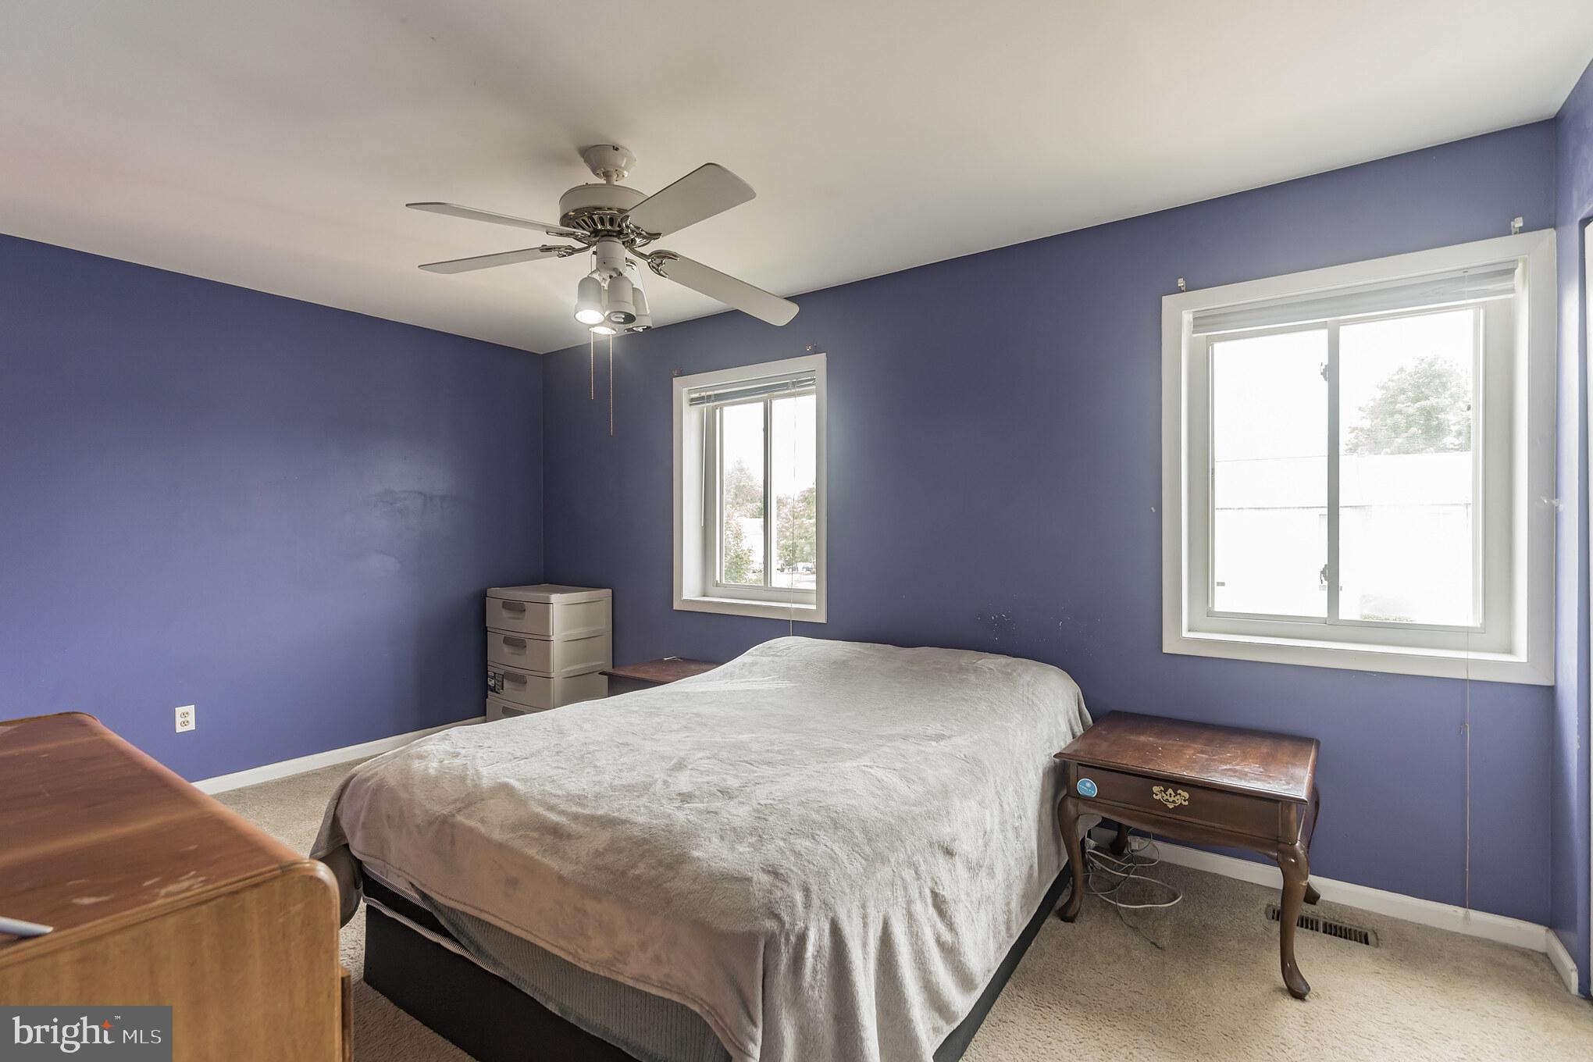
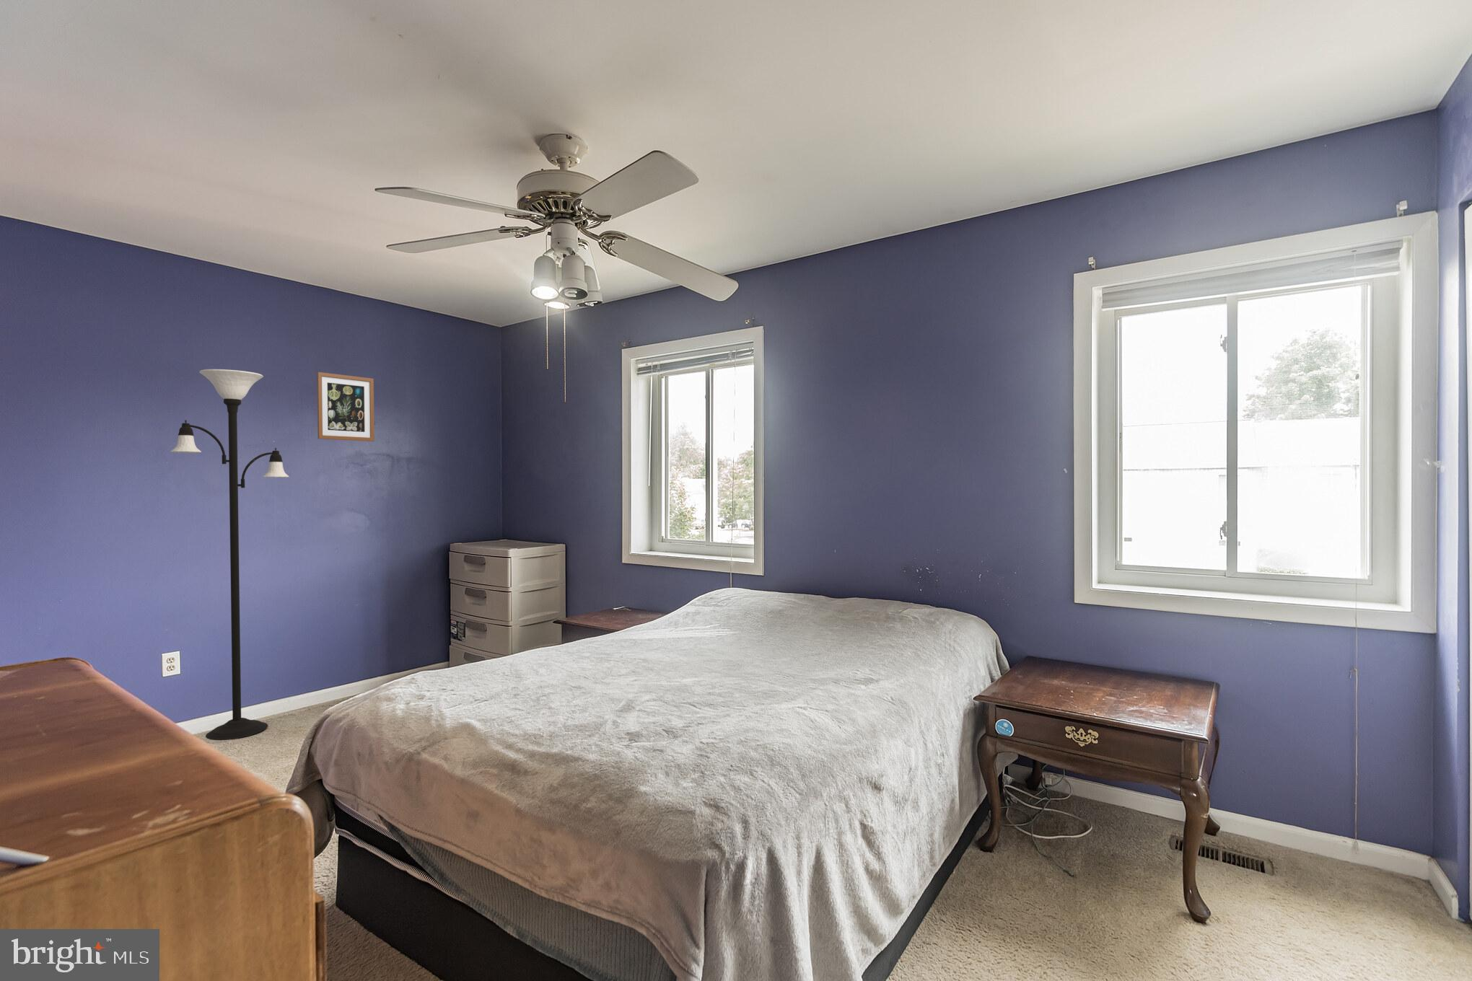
+ floor lamp [170,369,290,741]
+ wall art [317,371,376,442]
